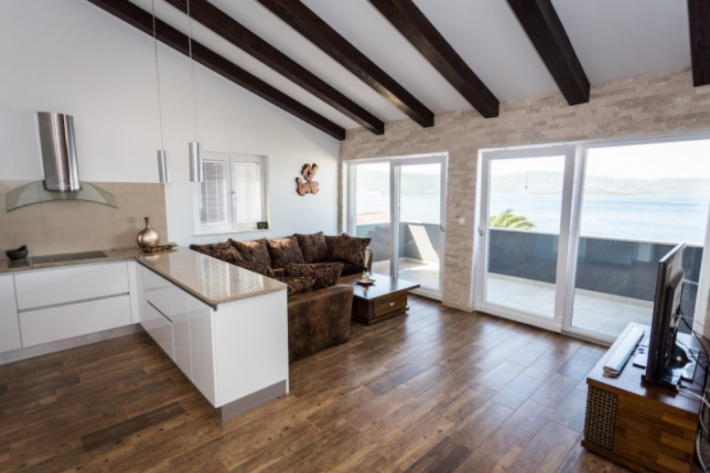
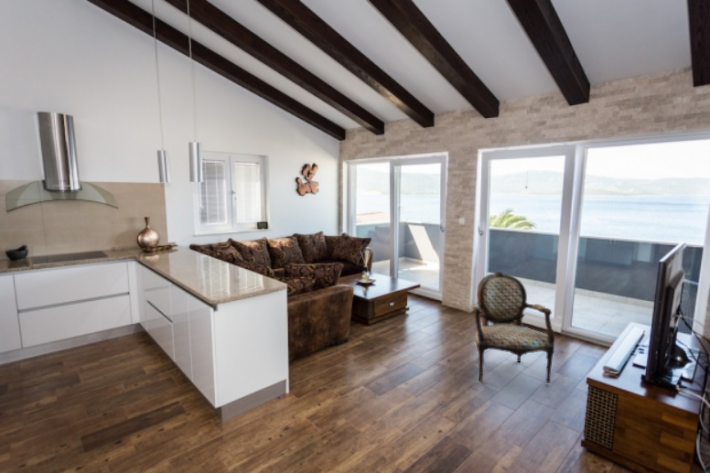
+ armchair [471,271,556,384]
